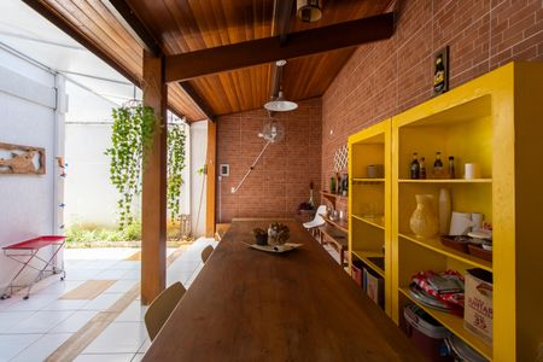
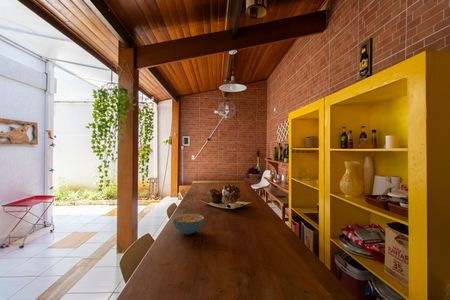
+ cereal bowl [172,213,205,236]
